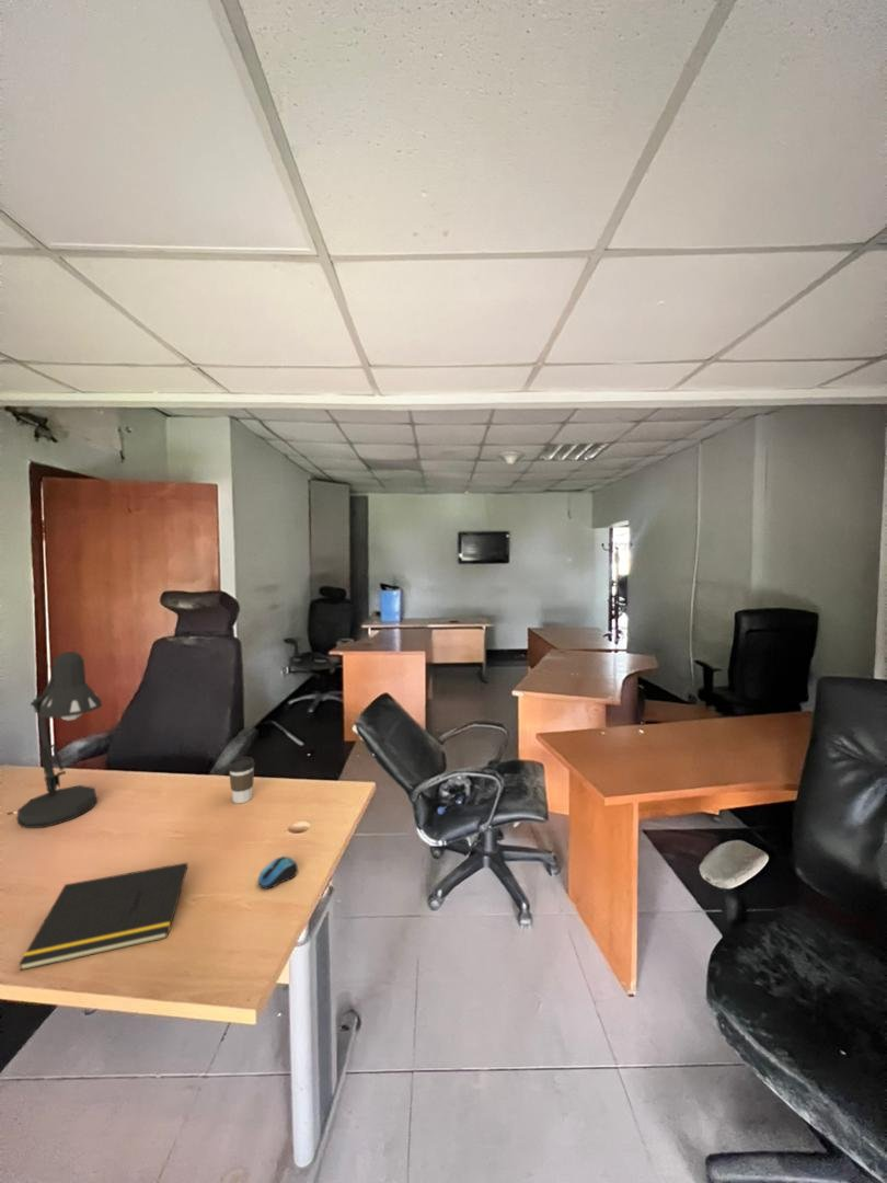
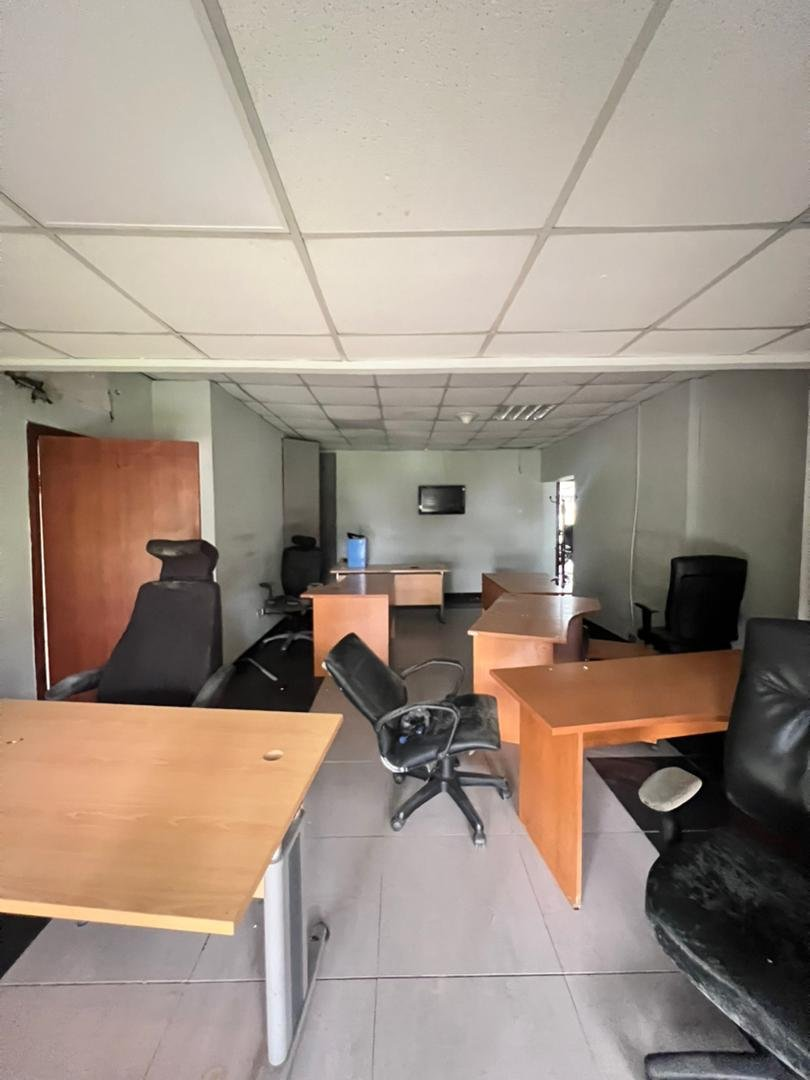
- desk lamp [15,651,103,829]
- coffee cup [228,756,256,804]
- notepad [18,862,189,972]
- computer mouse [257,855,299,891]
